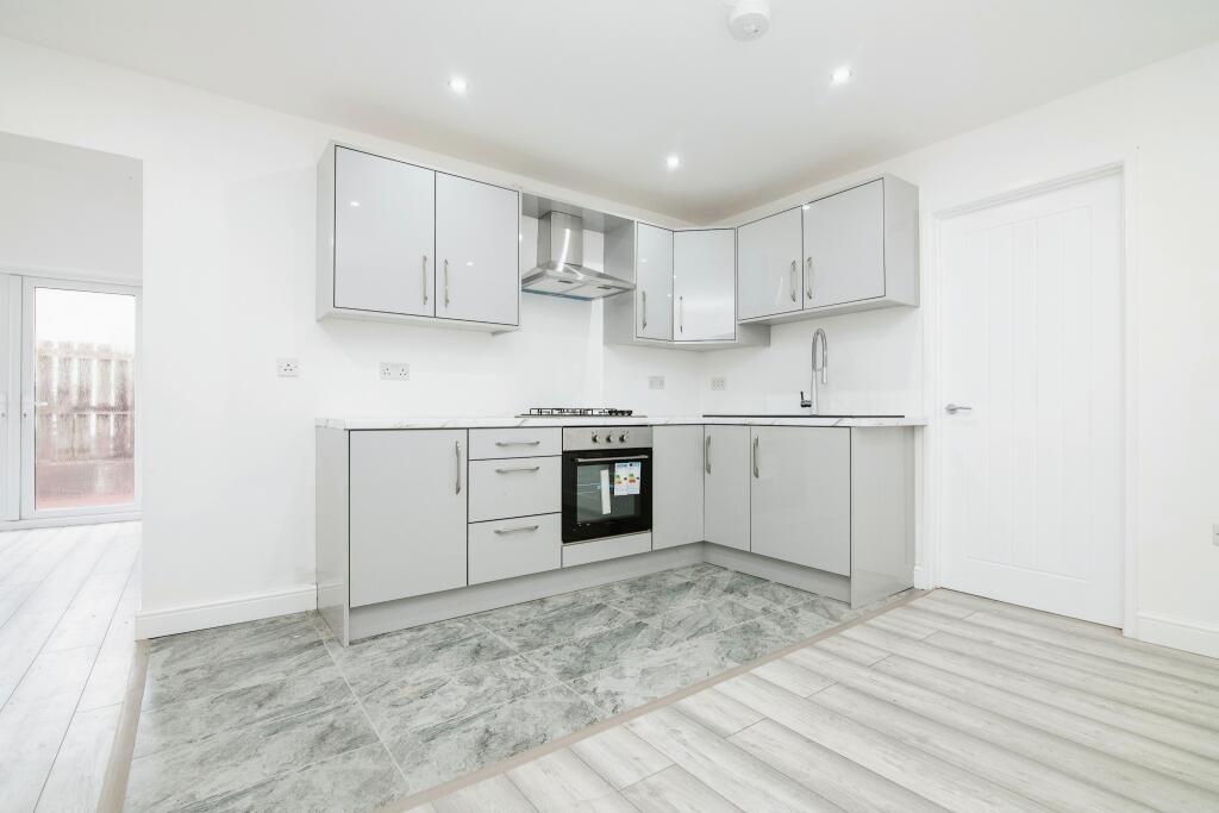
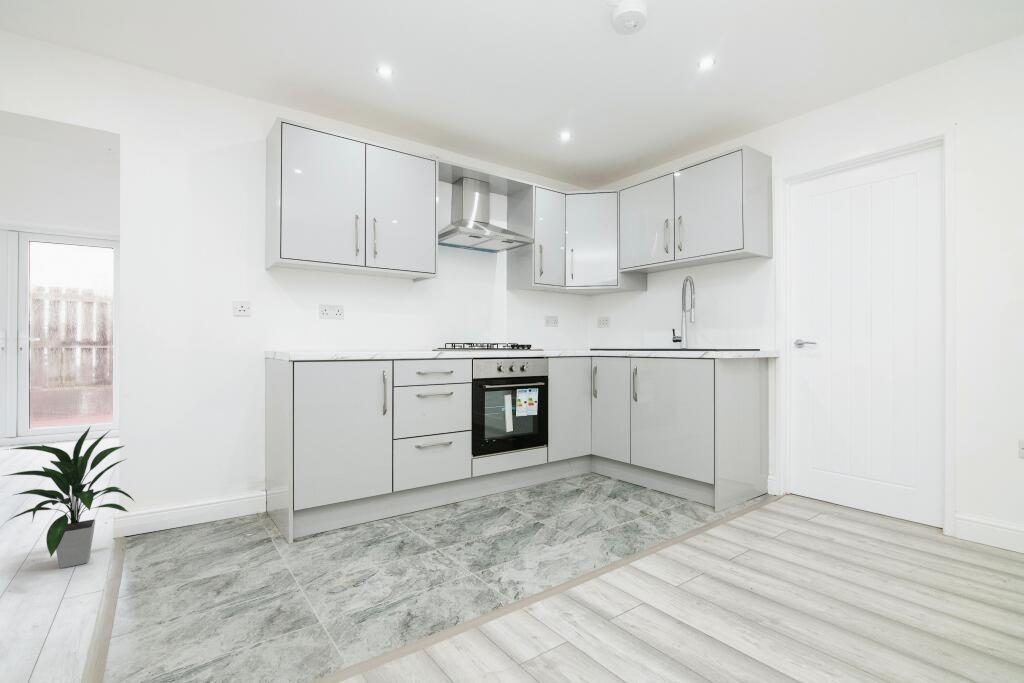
+ indoor plant [2,425,137,569]
